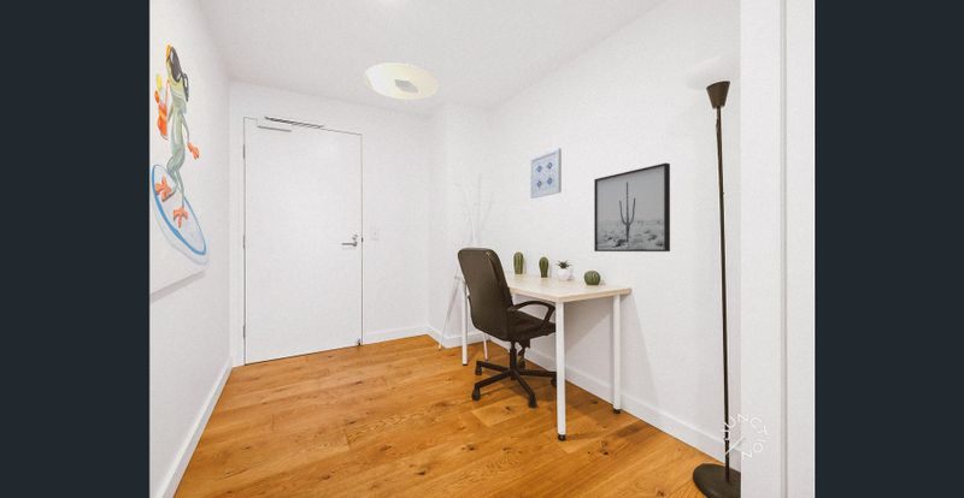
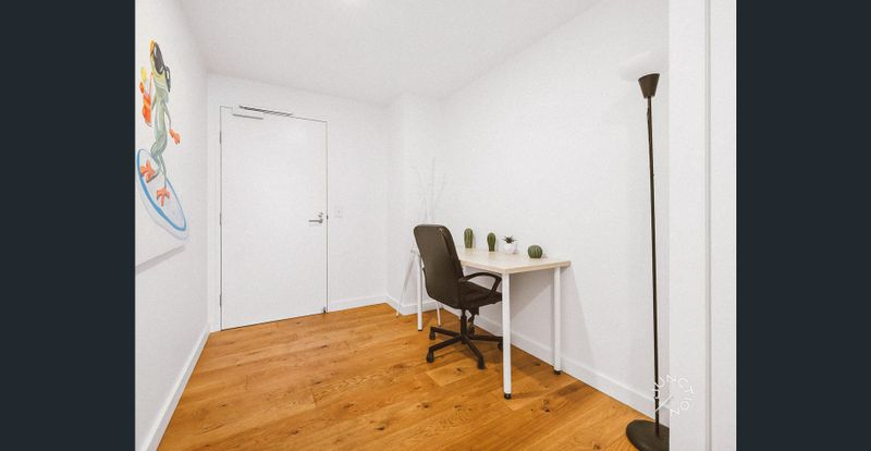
- wall art [593,162,671,253]
- wall art [529,147,563,200]
- ceiling light [363,61,439,101]
